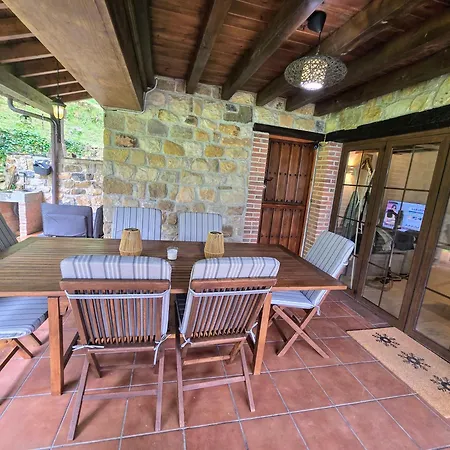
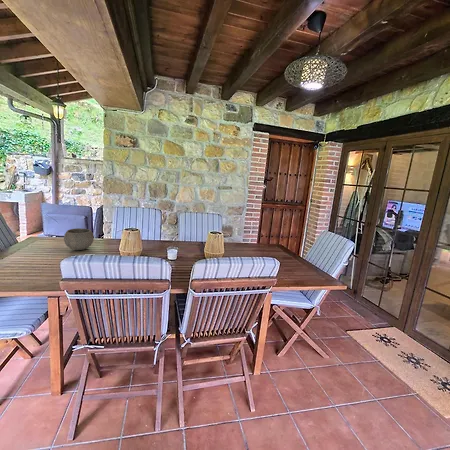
+ bowl [63,227,95,251]
